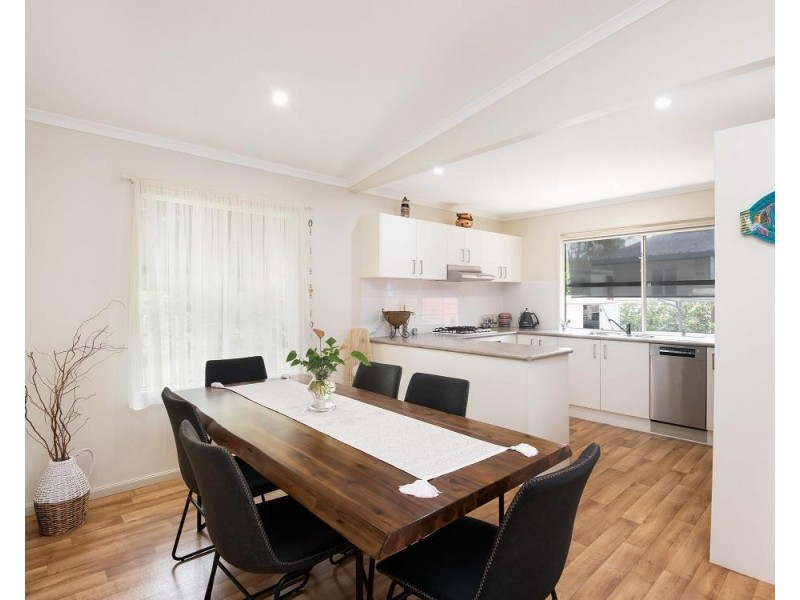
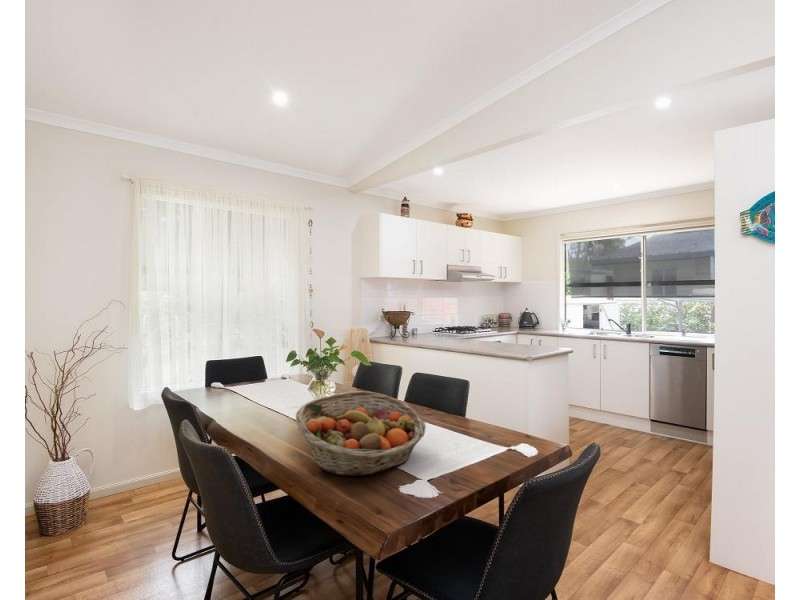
+ fruit basket [295,390,427,477]
